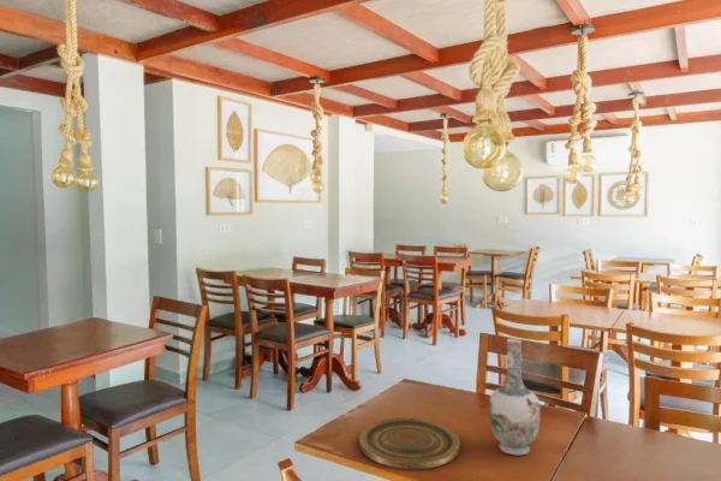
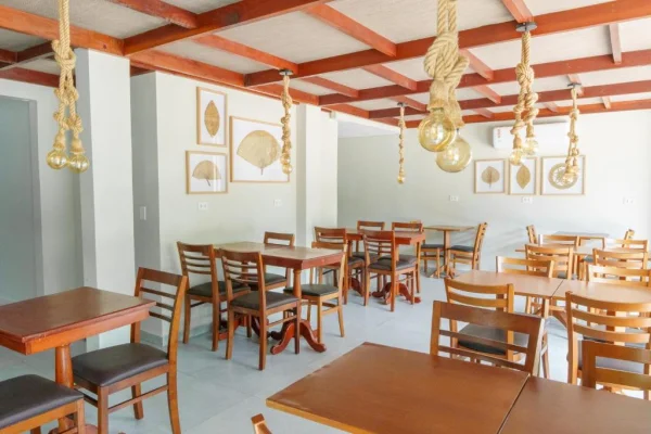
- plate [358,417,461,470]
- vase [488,338,541,456]
